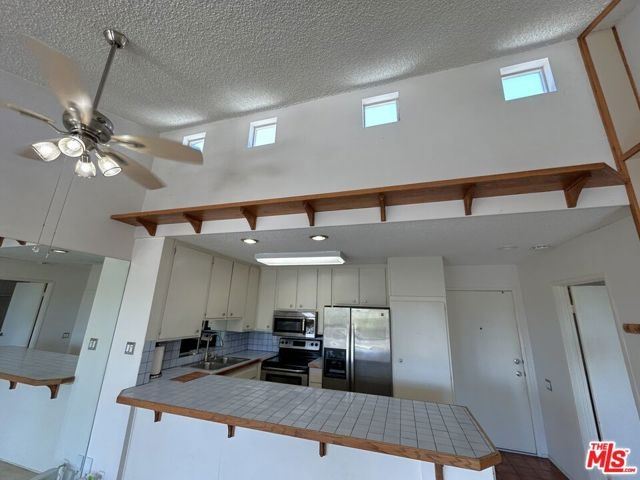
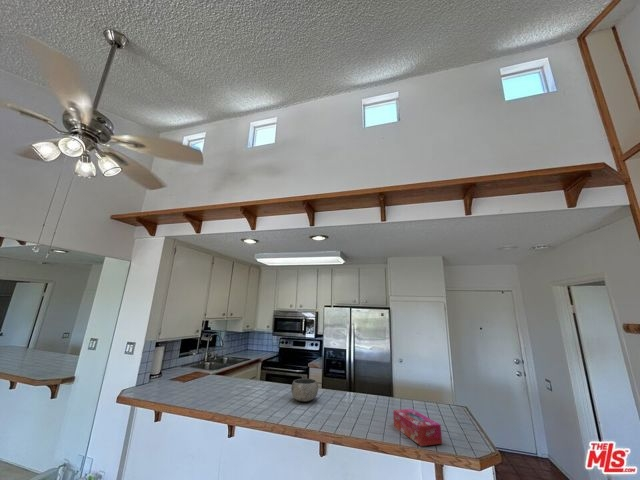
+ tissue box [392,408,443,447]
+ bowl [290,378,319,403]
